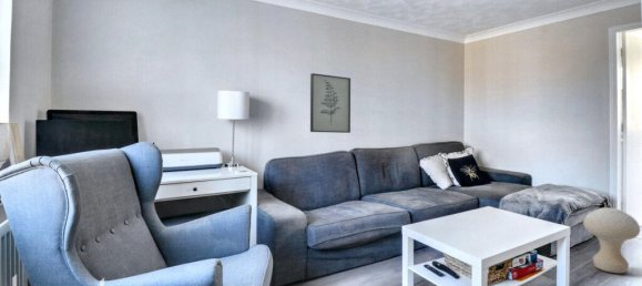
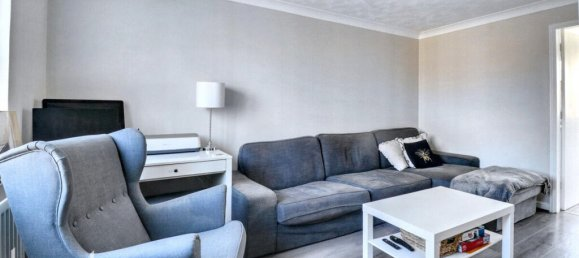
- stool [582,206,641,274]
- wall art [309,72,351,134]
